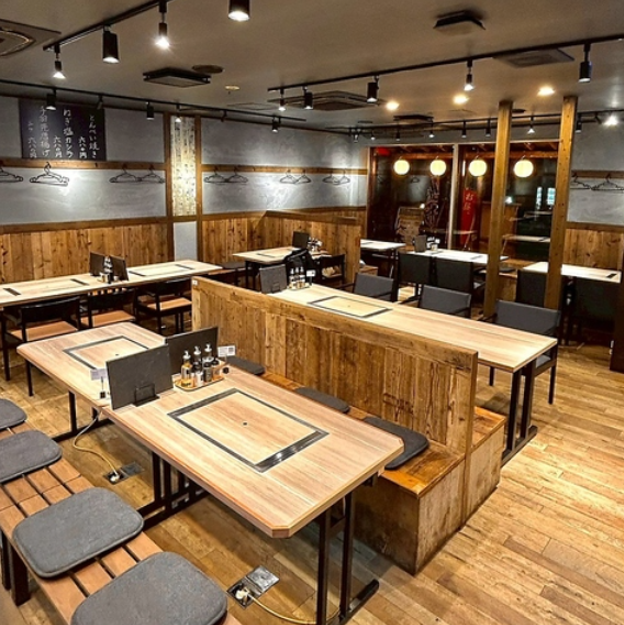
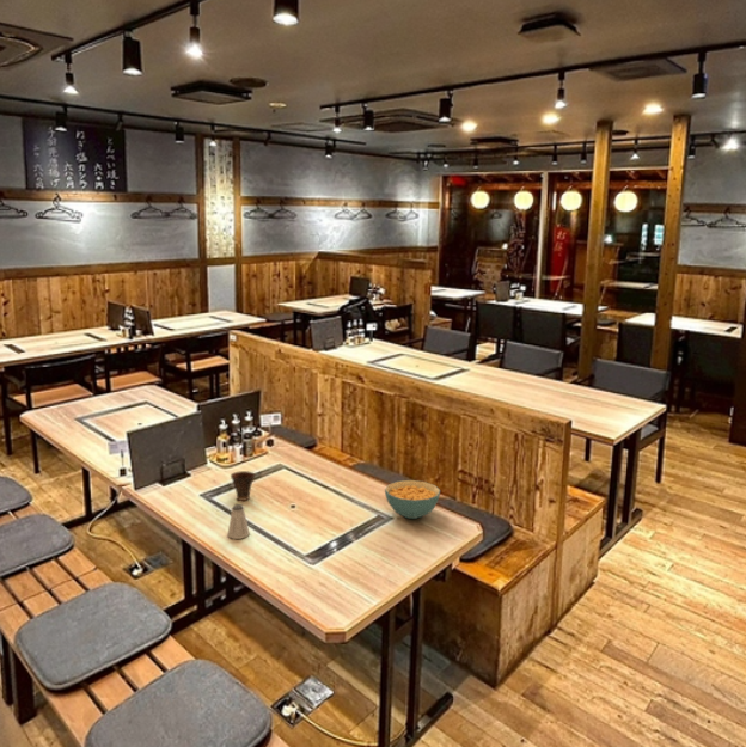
+ saltshaker [226,503,251,540]
+ cup [230,470,256,502]
+ cereal bowl [384,479,441,520]
